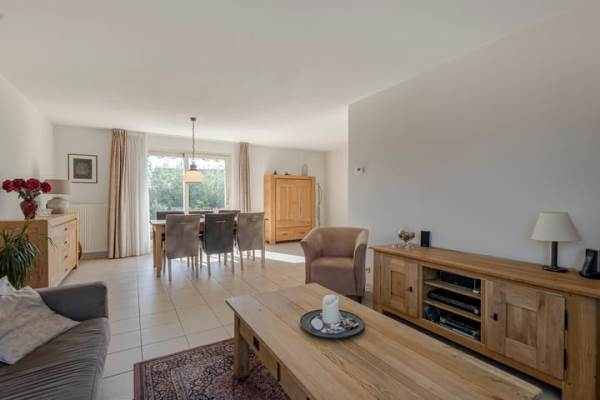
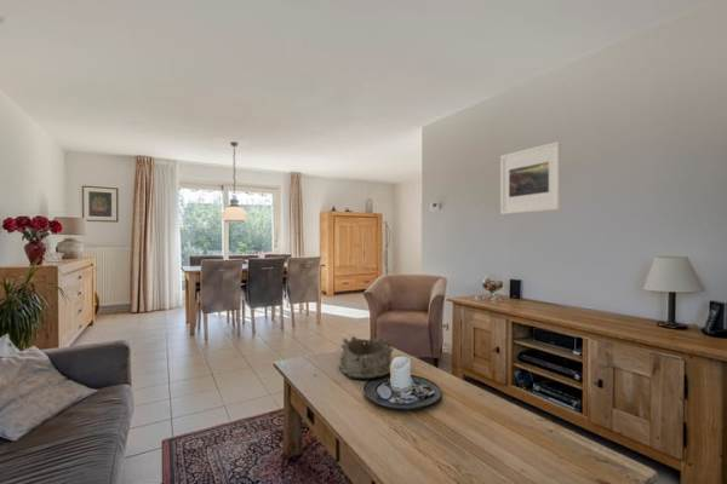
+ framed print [499,140,561,215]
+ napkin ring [337,335,395,380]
